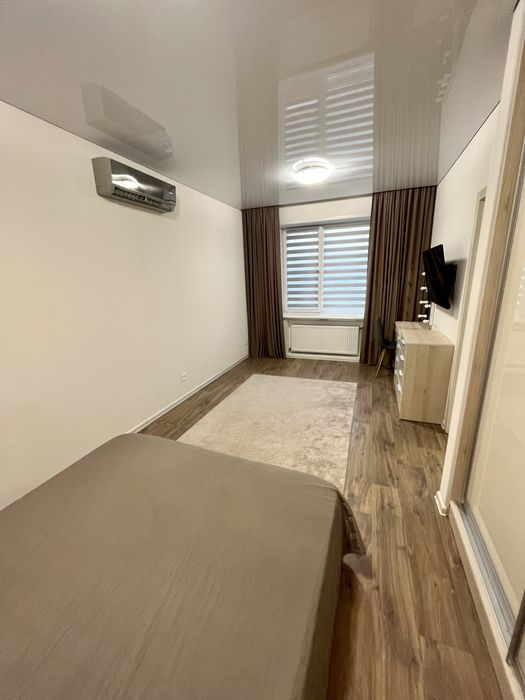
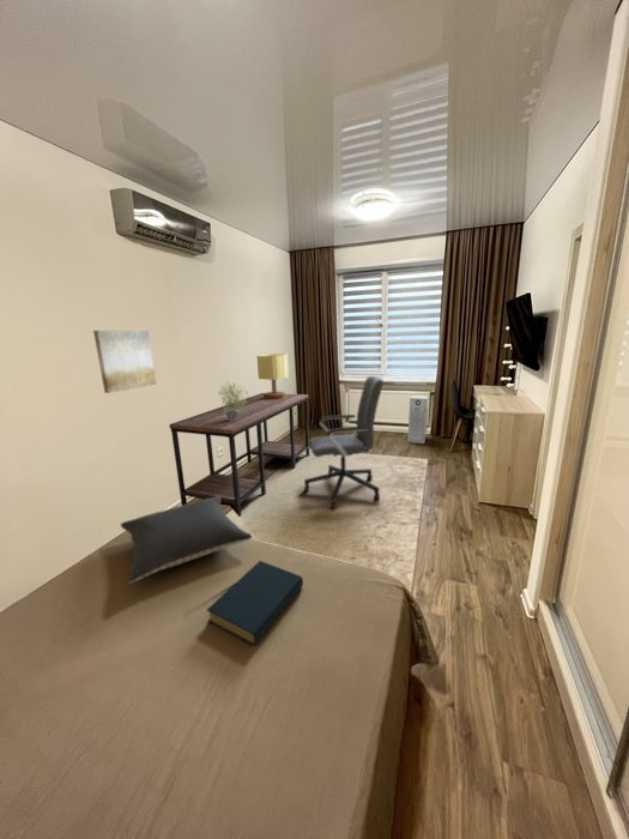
+ office chair [303,375,385,509]
+ table lamp [255,352,290,399]
+ pillow [119,496,253,584]
+ desk [168,392,310,518]
+ air purifier [406,394,429,445]
+ wall art [92,330,157,394]
+ hardback book [206,560,304,646]
+ potted plant [219,381,253,421]
